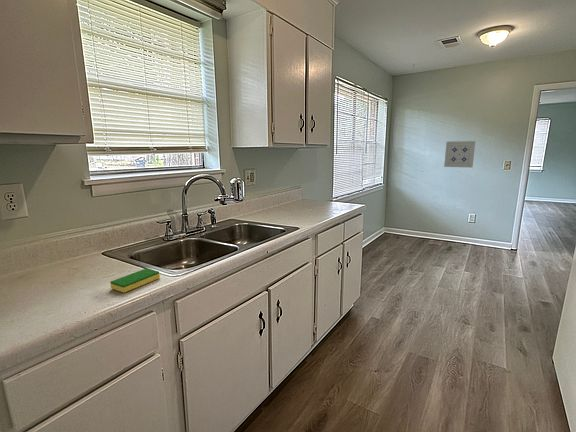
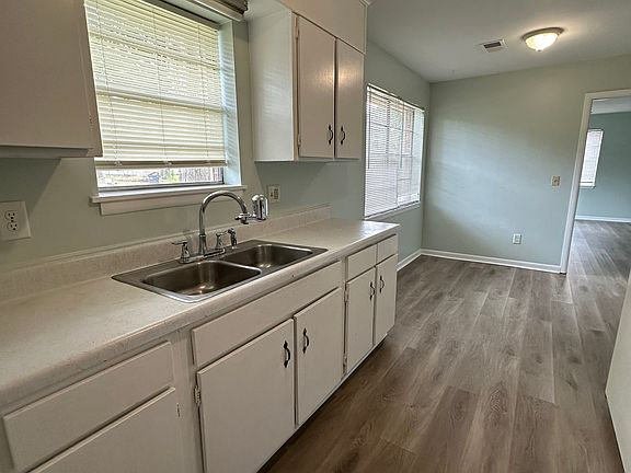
- dish sponge [109,267,161,293]
- wall art [443,140,477,169]
